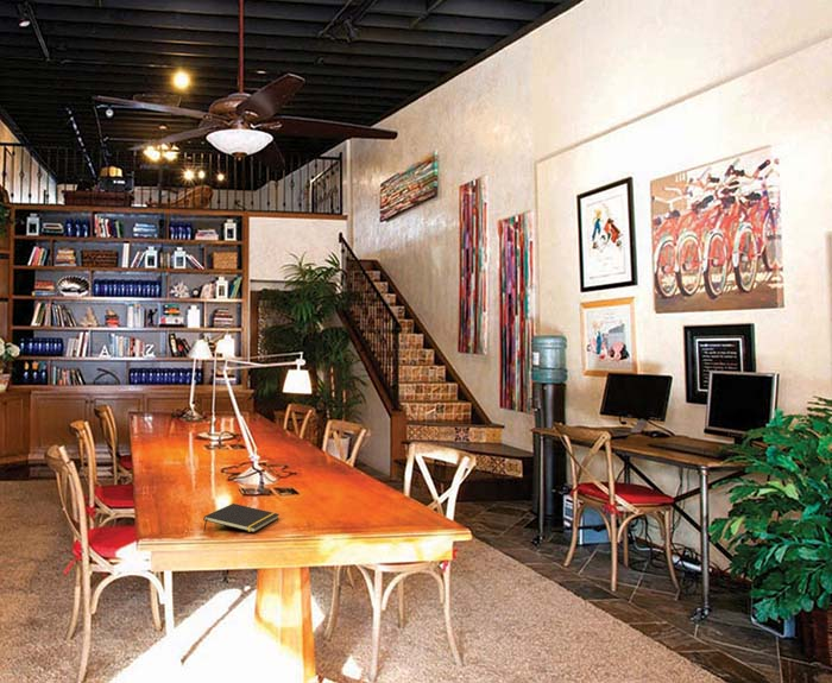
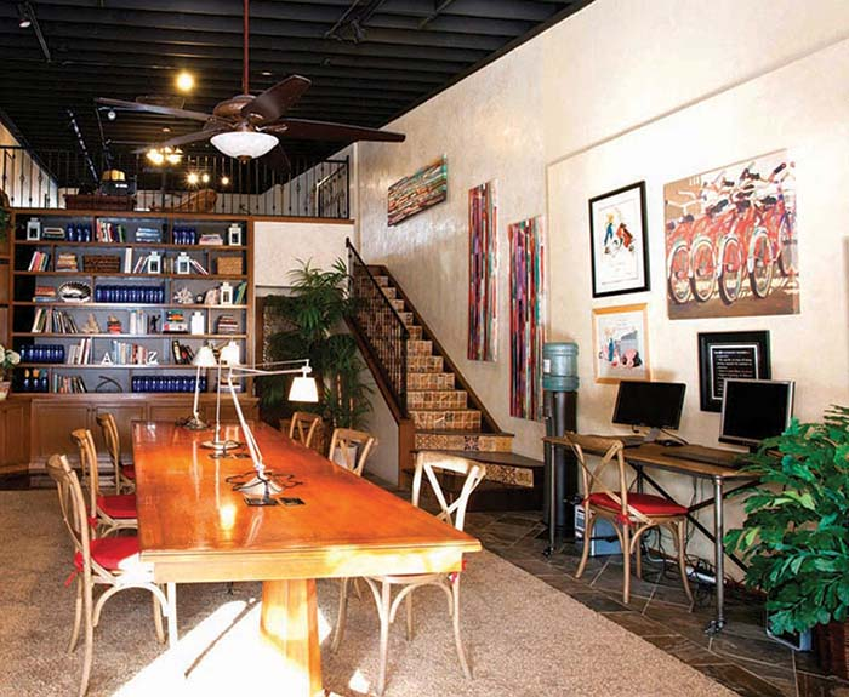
- notepad [202,502,281,533]
